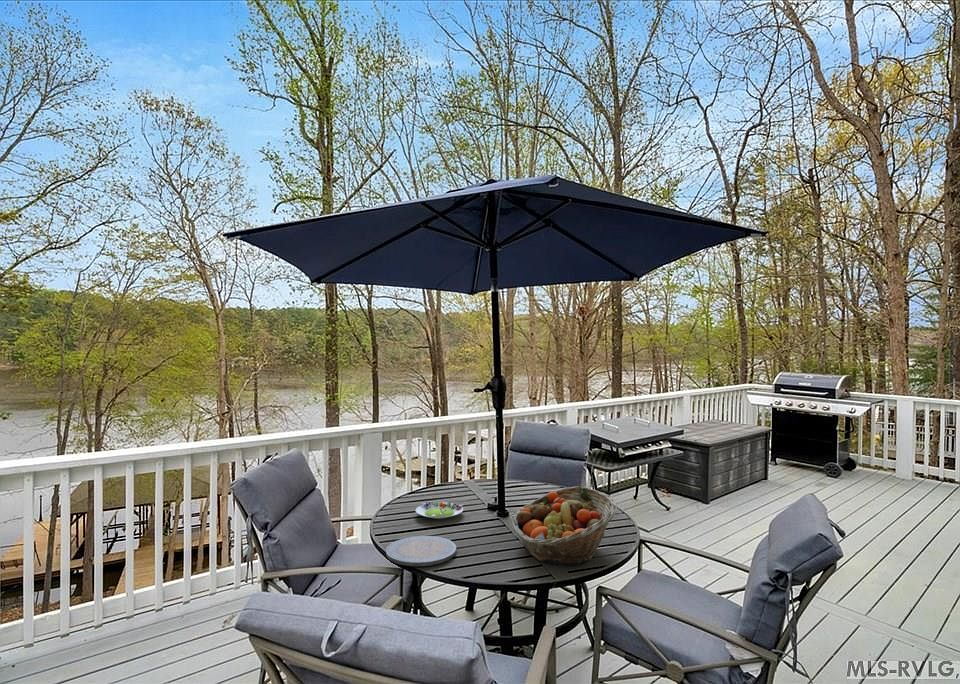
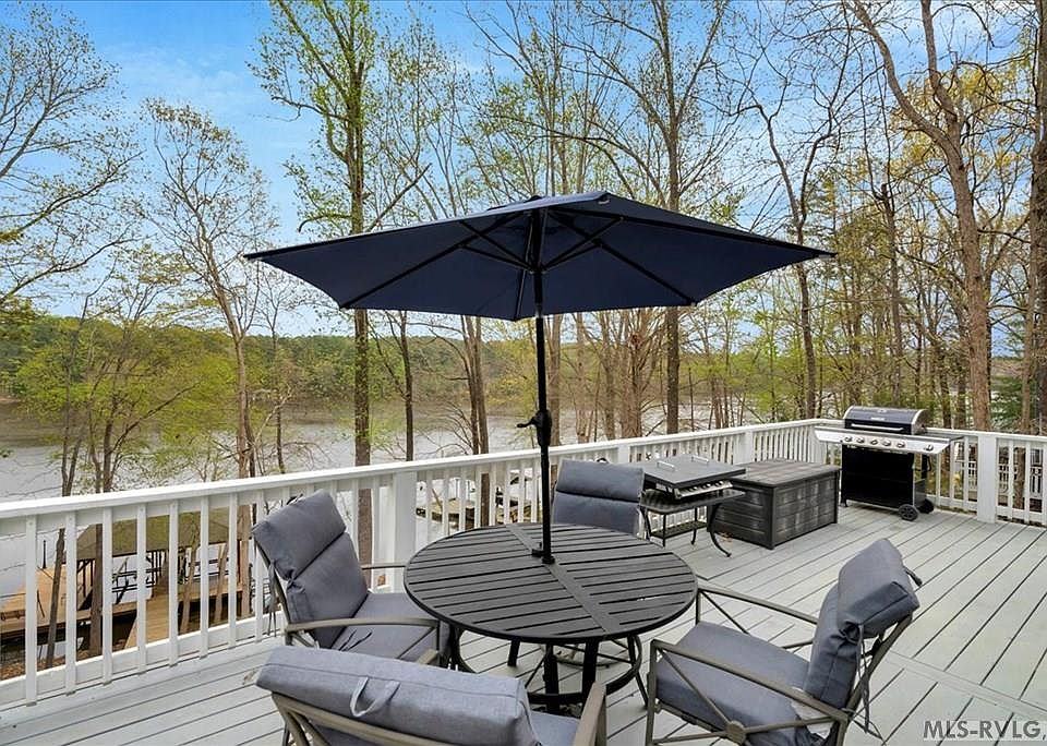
- plate [385,535,457,567]
- fruit basket [511,485,618,567]
- salad plate [415,501,464,520]
